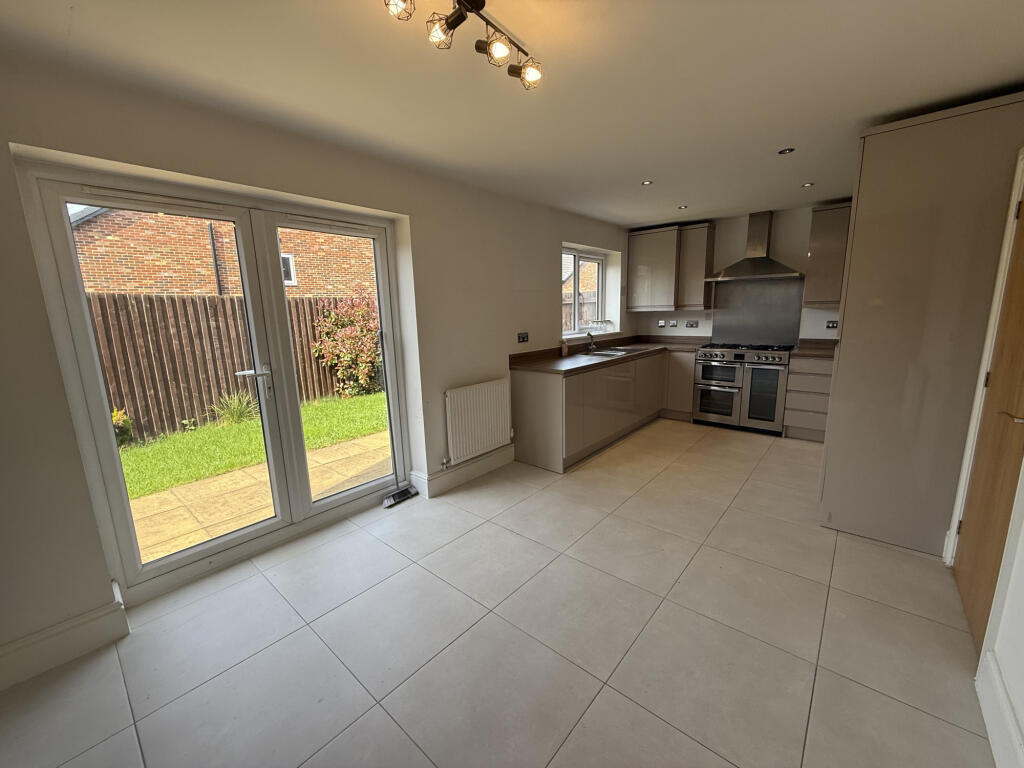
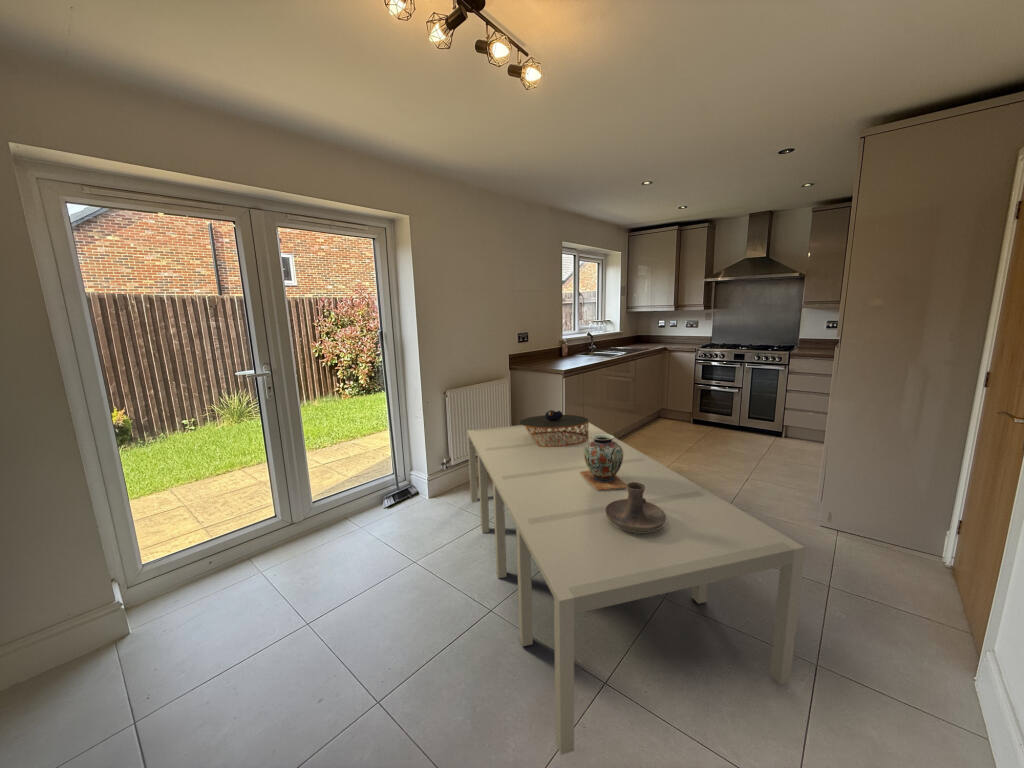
+ dining table [466,422,806,756]
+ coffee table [519,409,589,447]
+ candle holder [605,481,666,532]
+ decorative vase [580,433,627,490]
